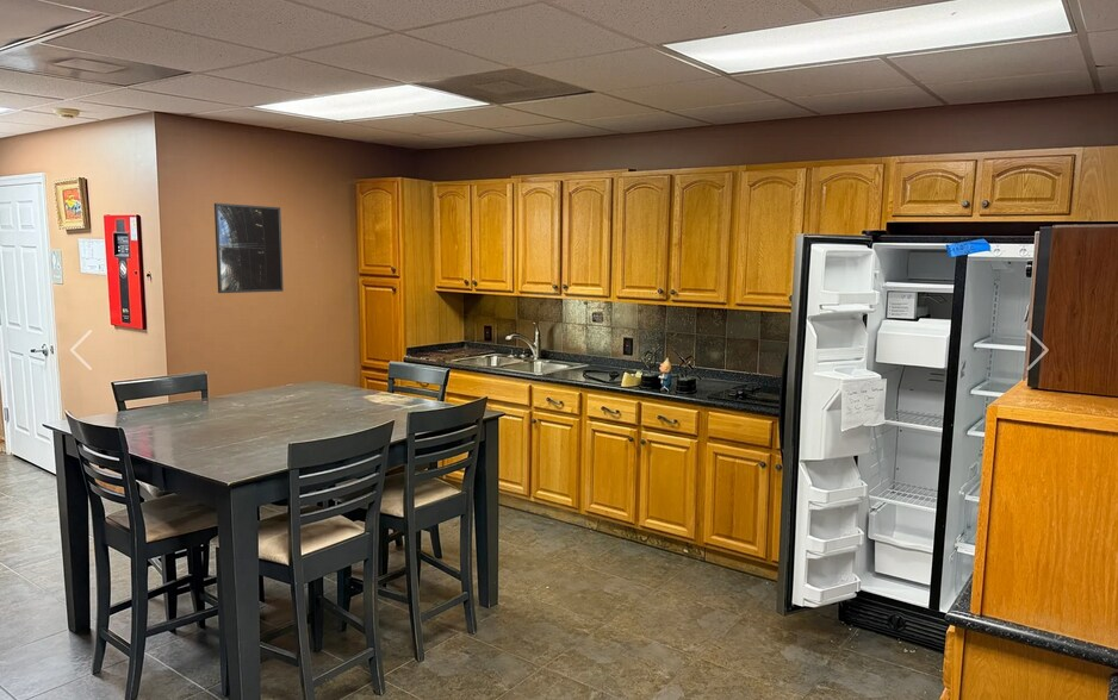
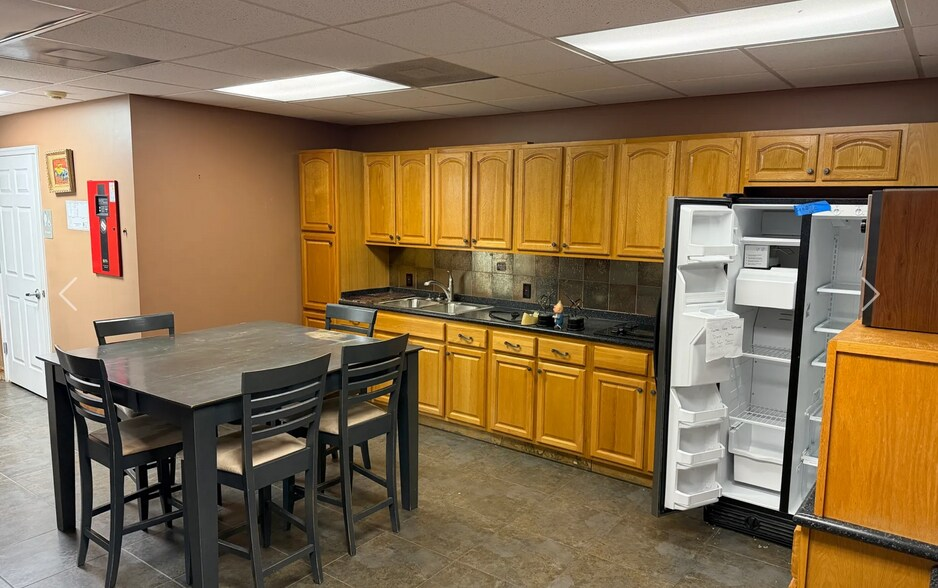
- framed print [213,202,285,294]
